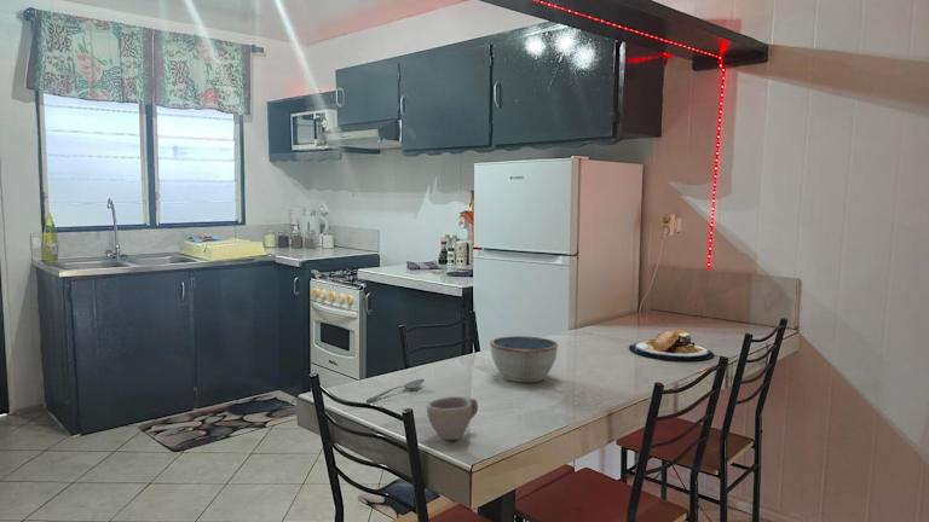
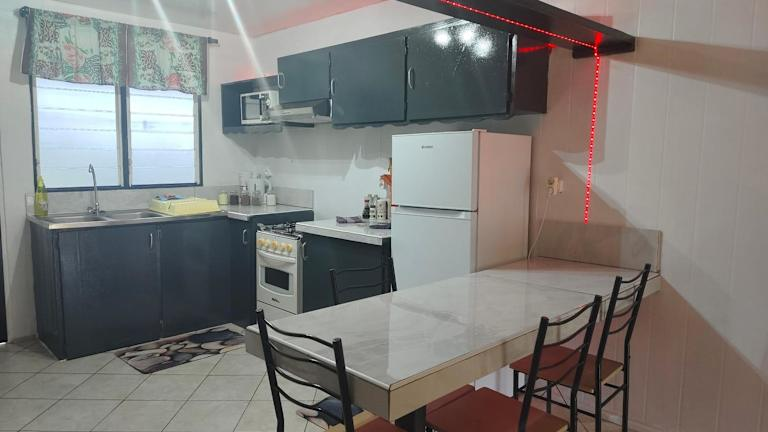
- bowl [489,335,559,383]
- plate [628,329,715,361]
- spoon [365,378,426,402]
- cup [426,395,479,441]
